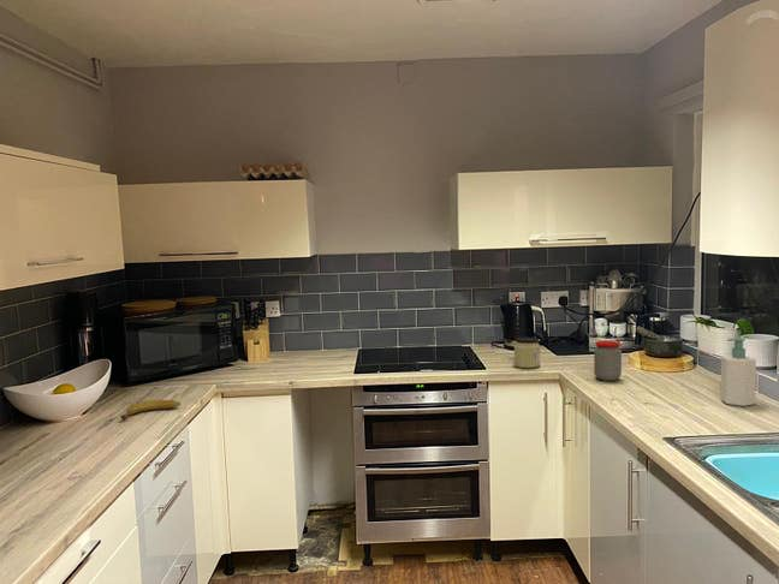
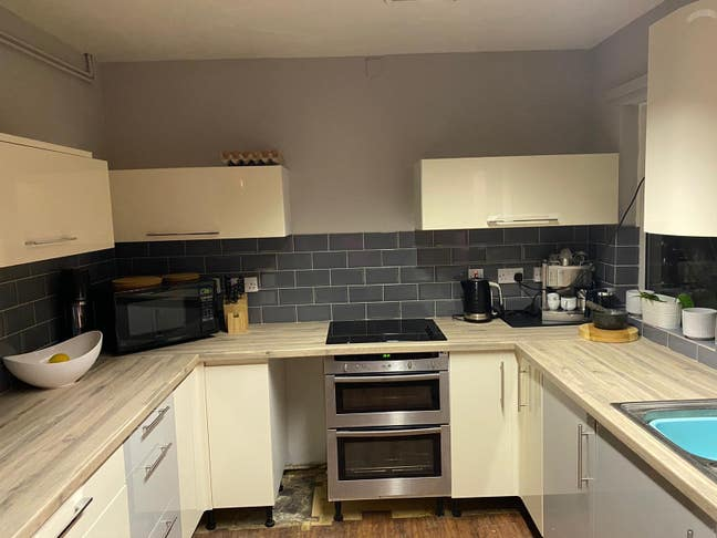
- soap bottle [719,336,757,407]
- jar [513,336,541,369]
- fruit [119,399,182,421]
- jar [593,340,623,382]
